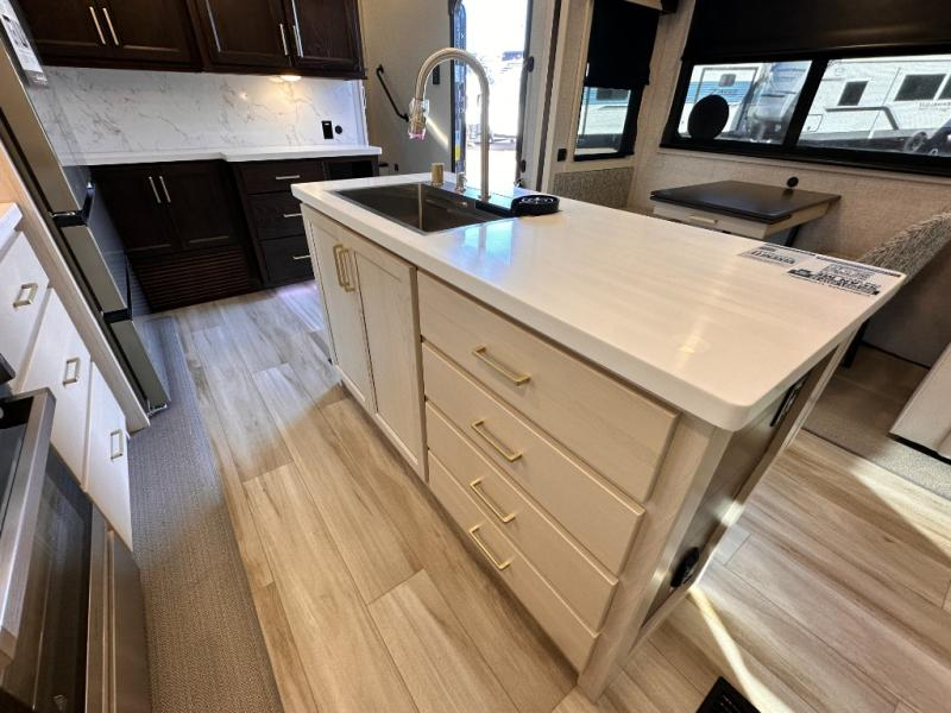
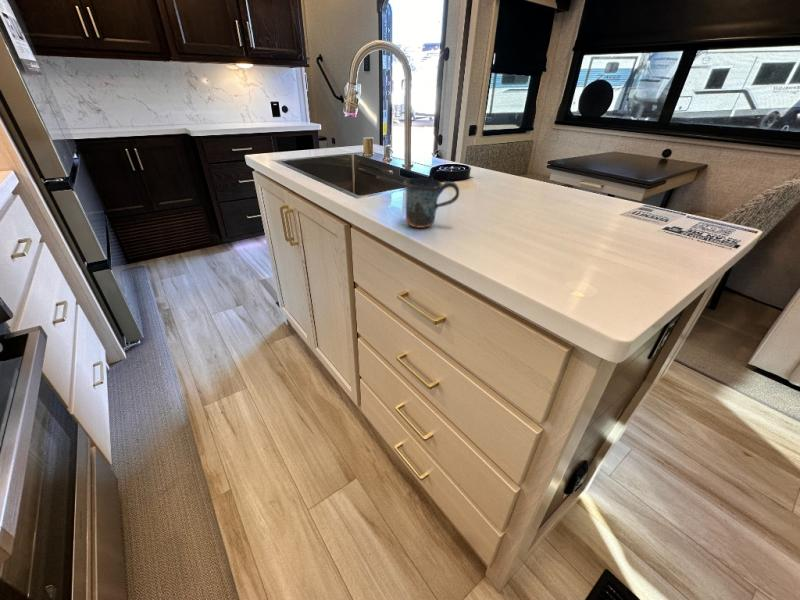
+ mug [403,177,460,229]
